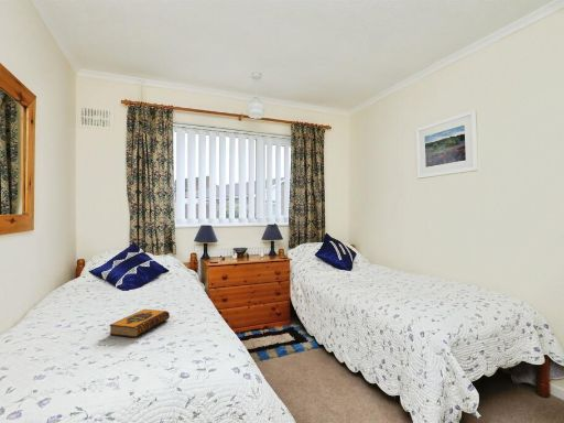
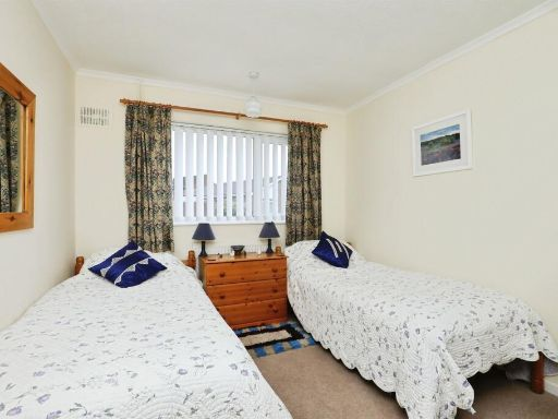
- hardback book [108,308,171,338]
